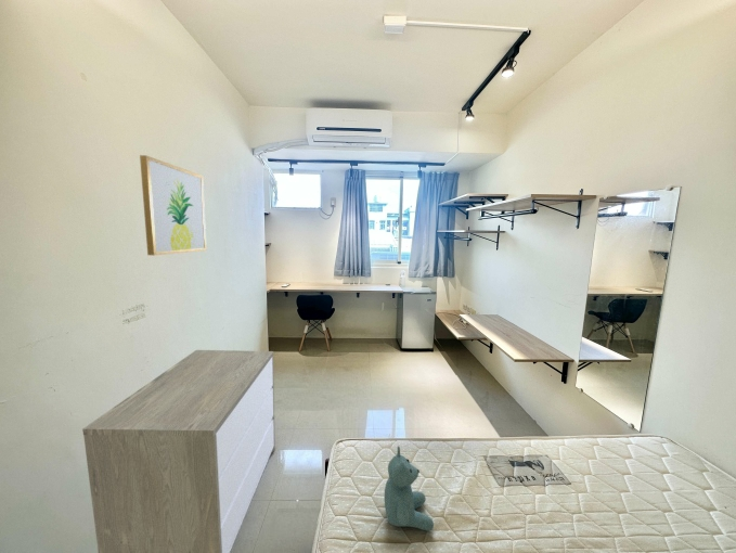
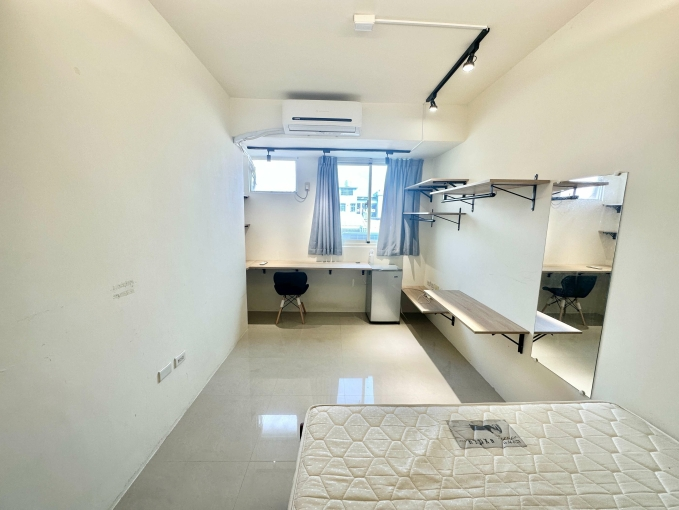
- dresser [81,349,276,553]
- wall art [139,154,207,256]
- stuffed bear [384,445,435,531]
